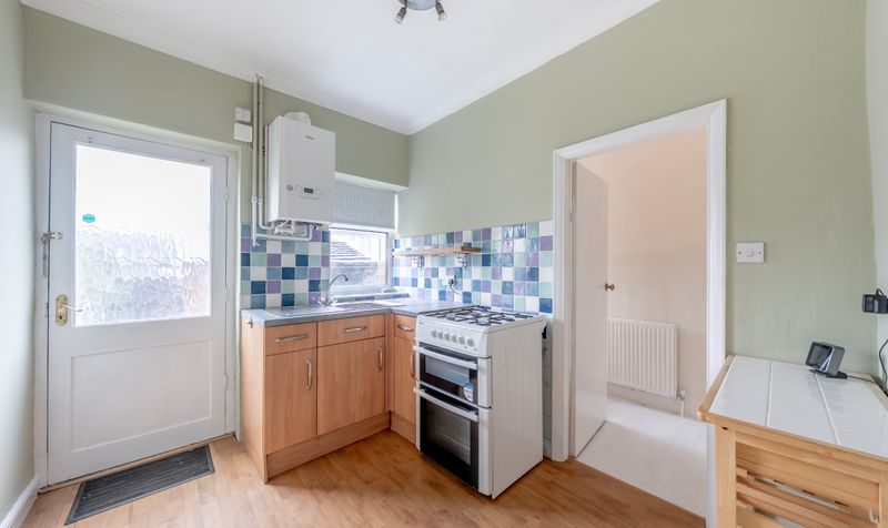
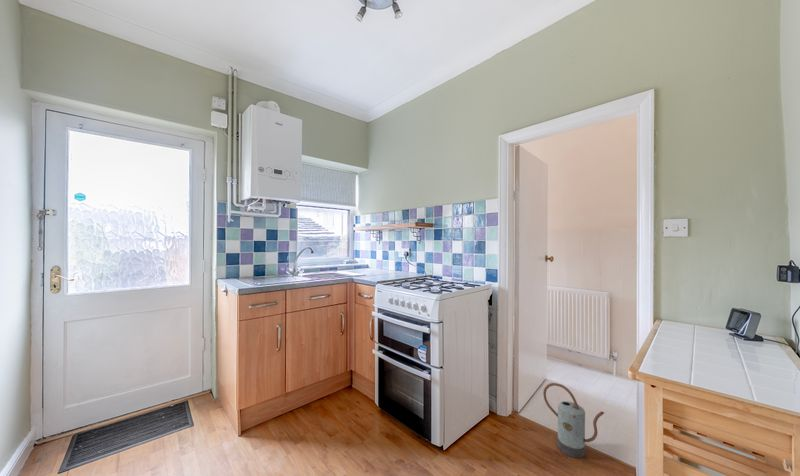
+ watering can [542,382,605,459]
